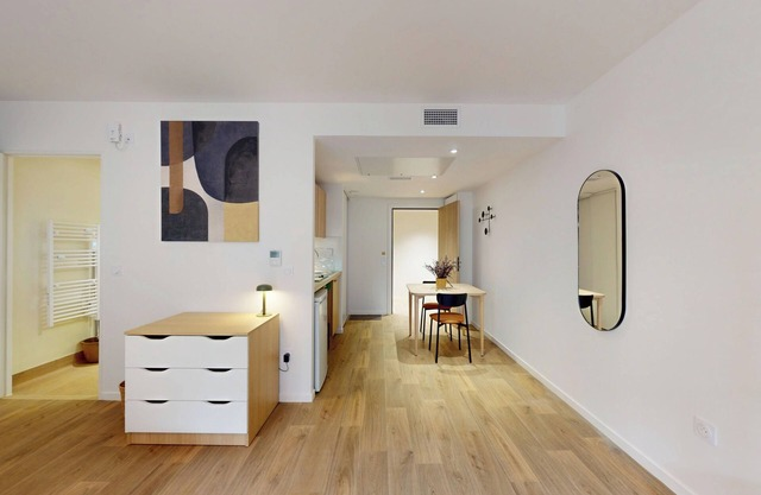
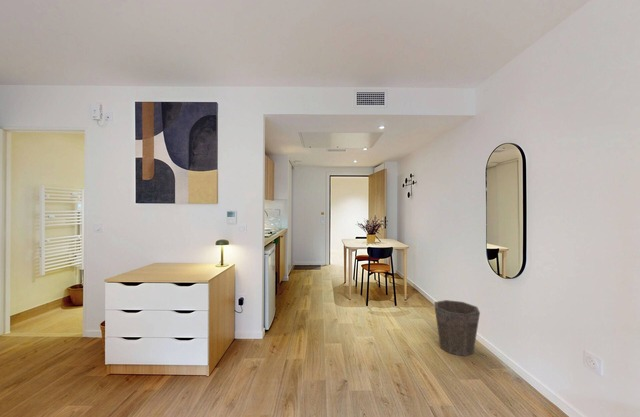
+ waste bin [433,299,481,357]
